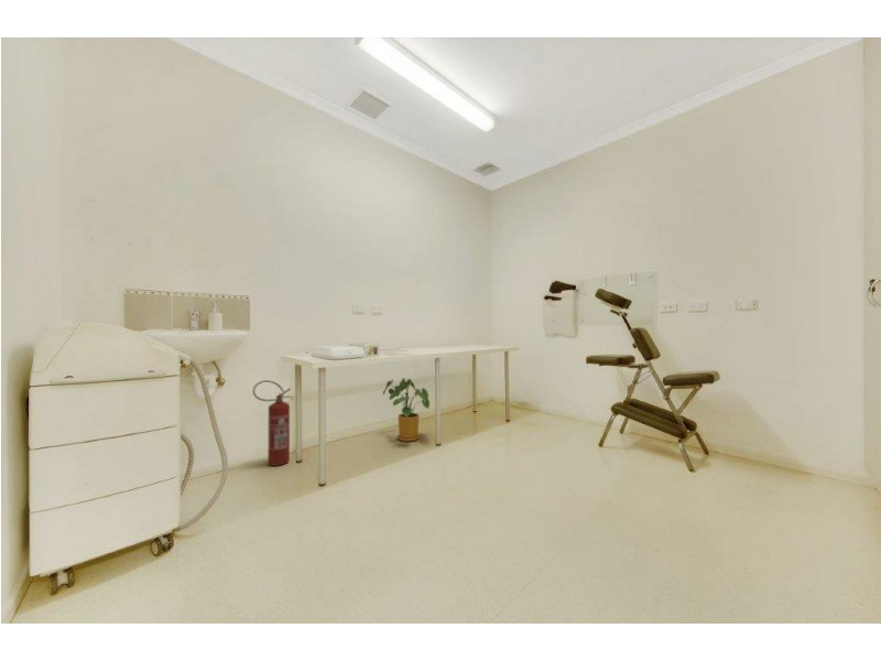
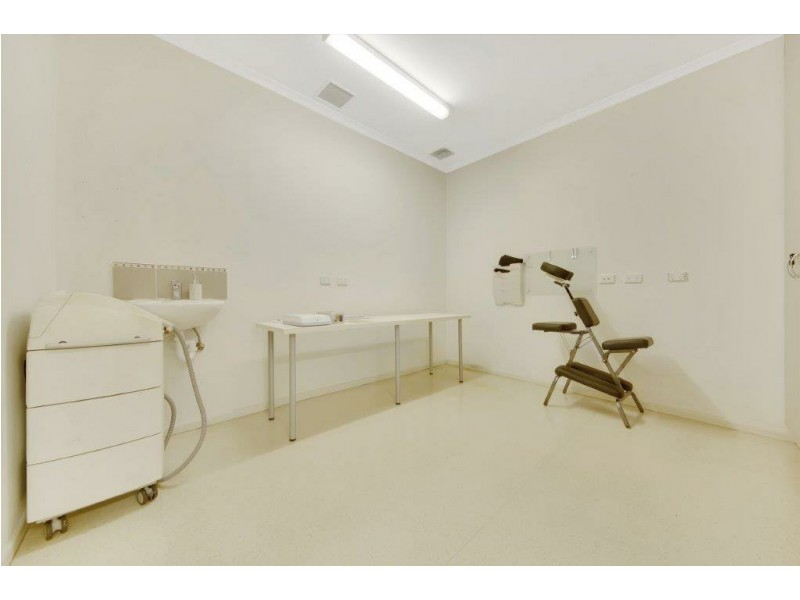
- house plant [382,377,431,443]
- fire extinguisher [252,379,294,467]
